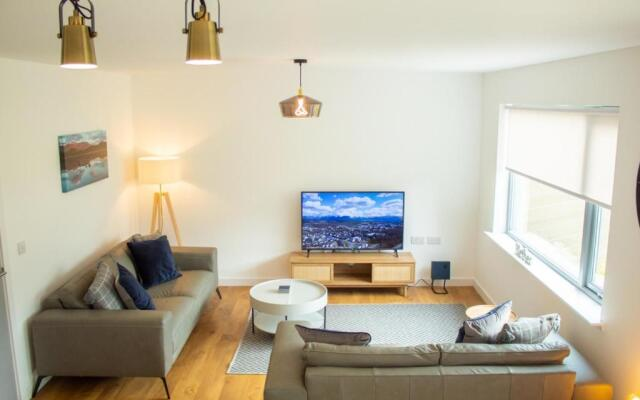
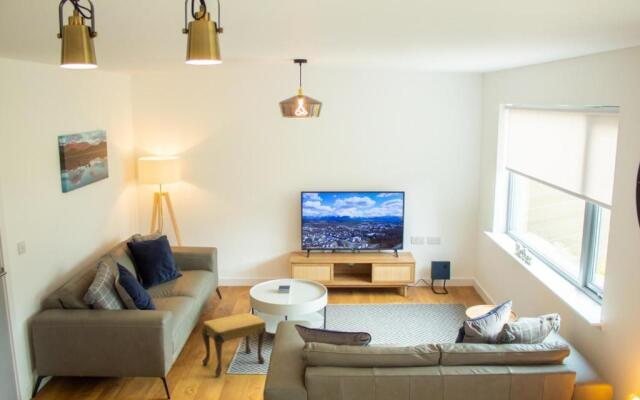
+ footstool [201,312,267,378]
